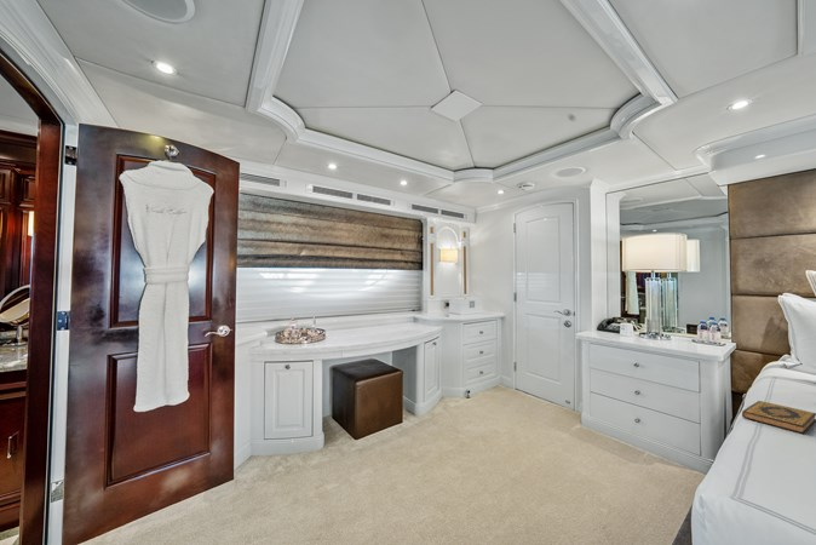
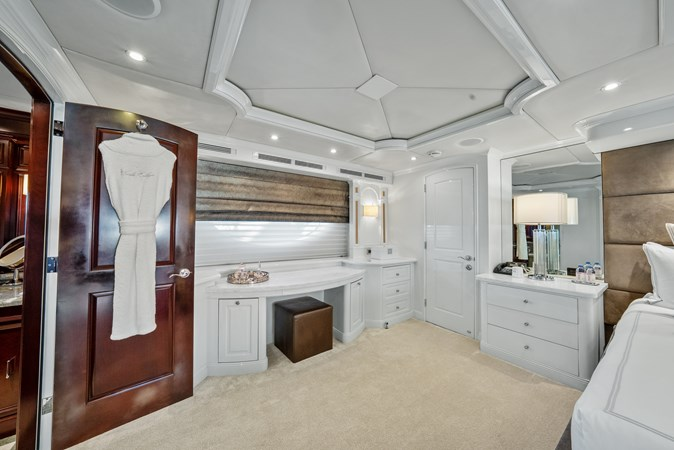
- hardback book [741,400,816,435]
